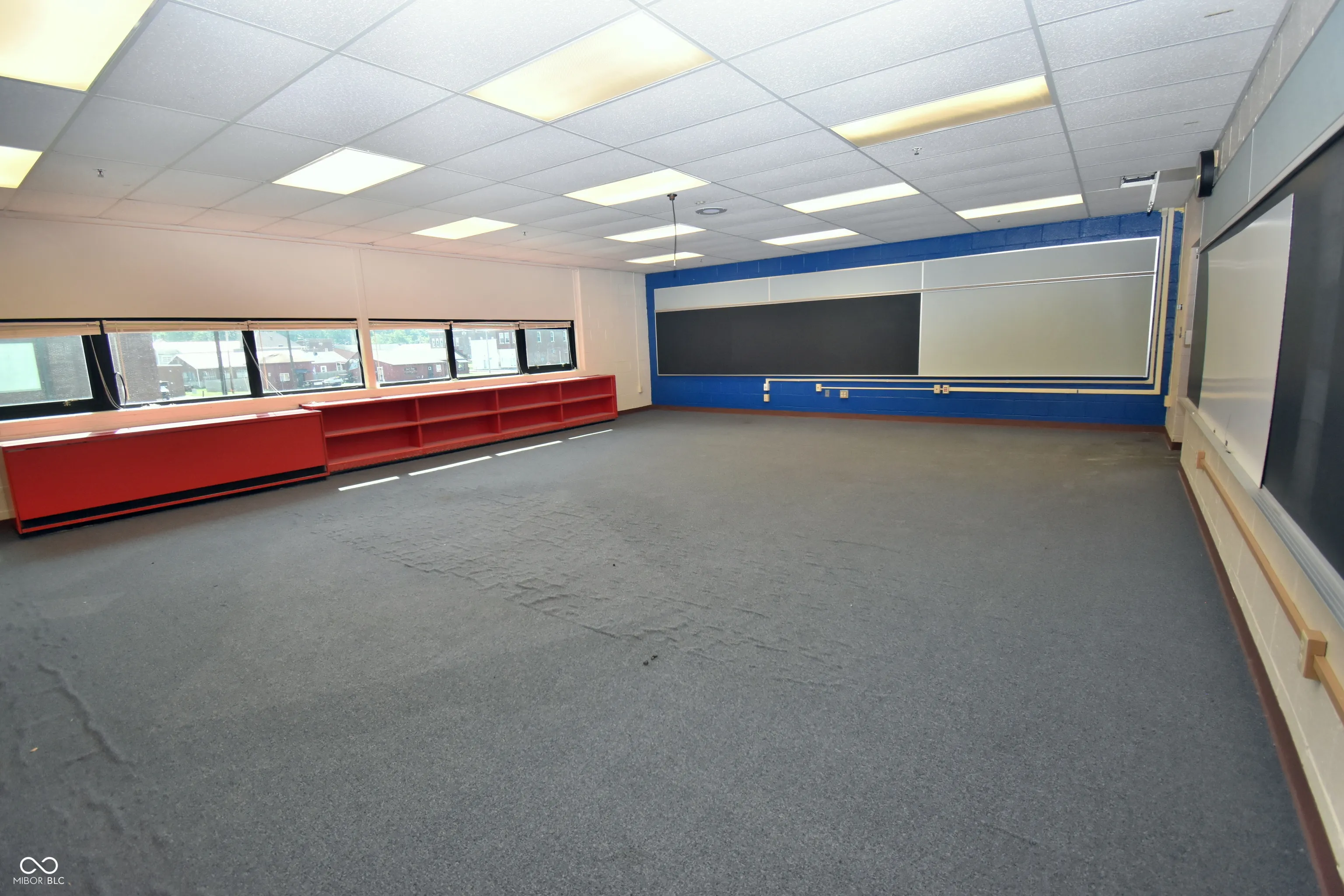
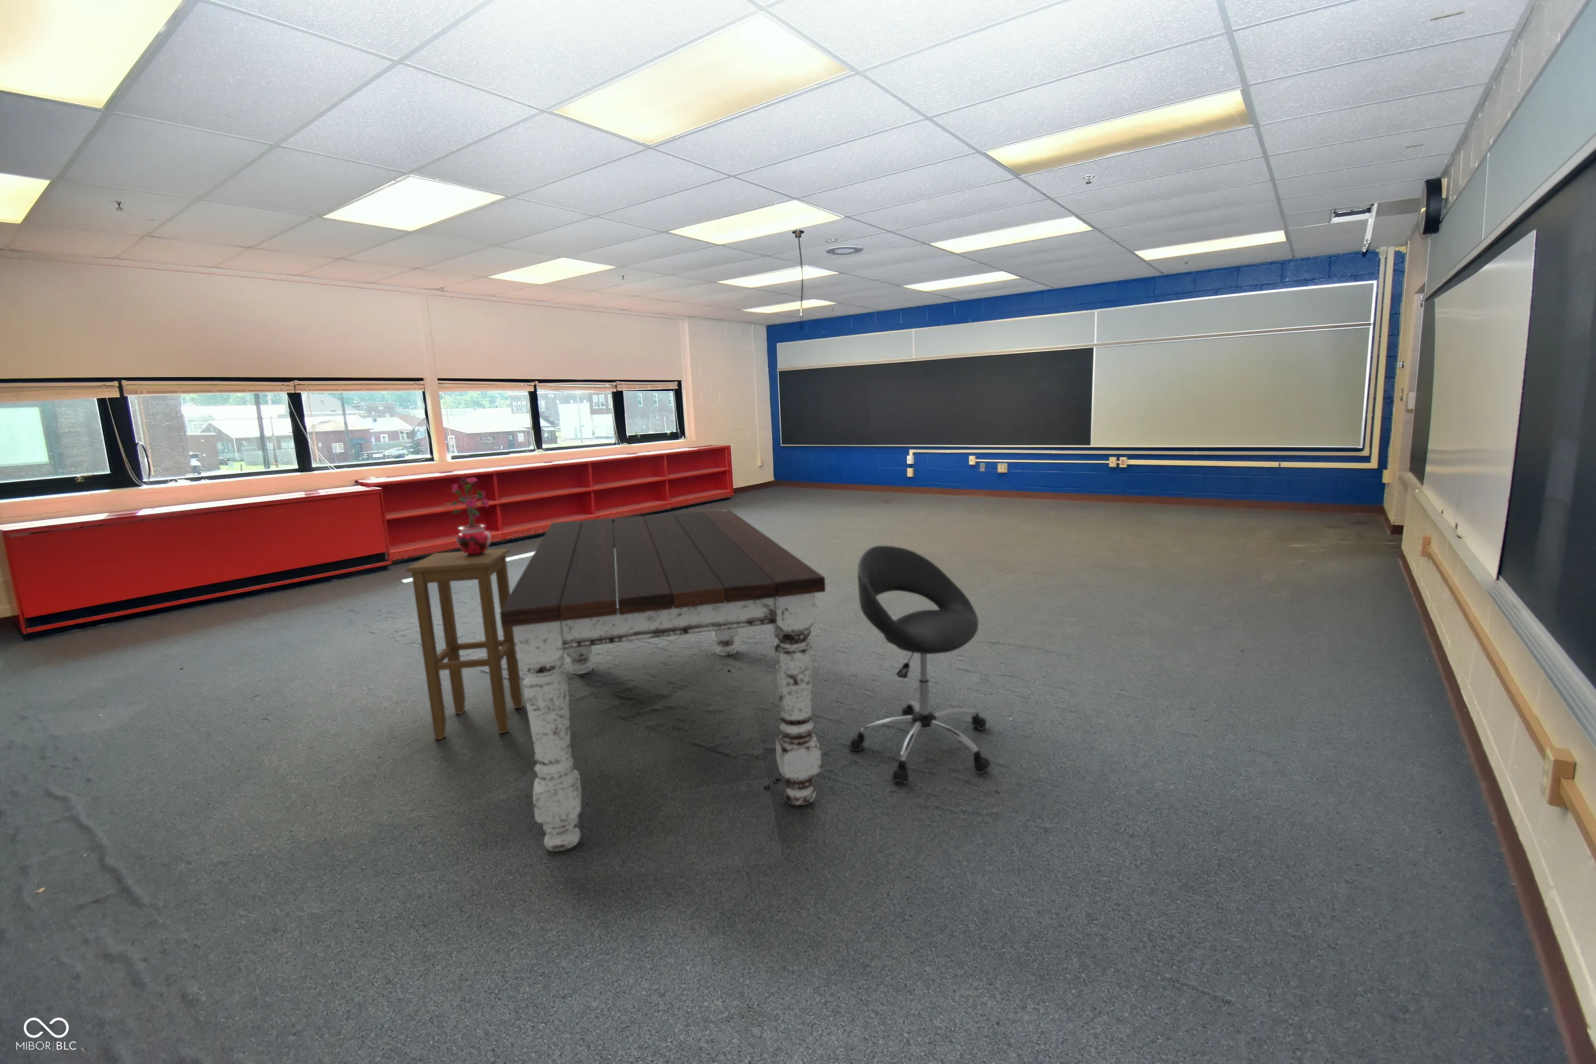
+ dining table [499,508,826,853]
+ potted plant [443,475,492,557]
+ stool [405,547,524,740]
+ chair [849,545,992,784]
